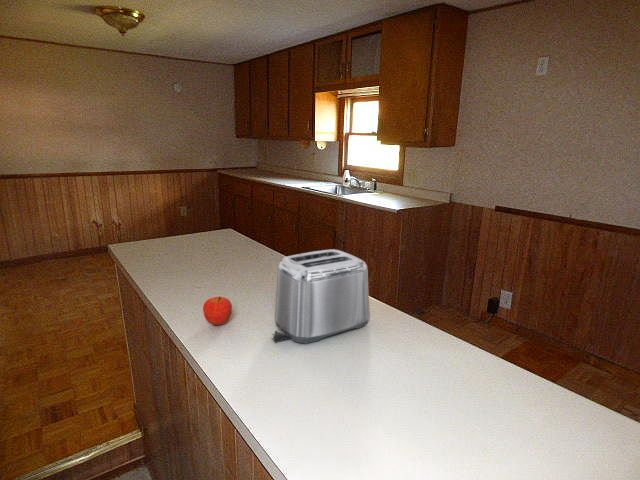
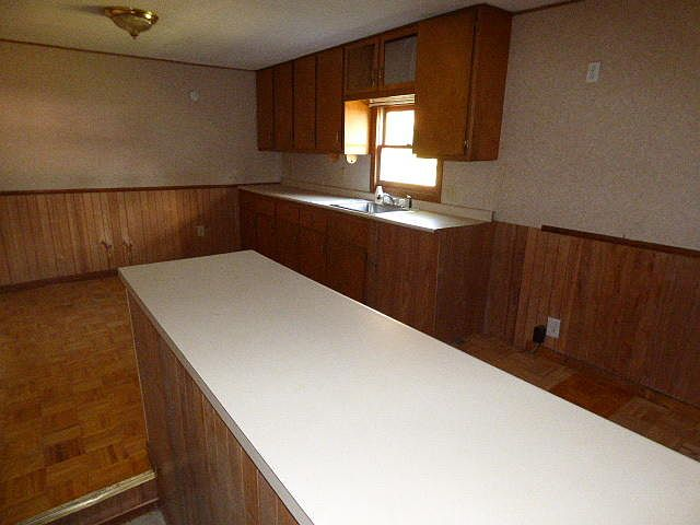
- fruit [202,295,233,326]
- toaster [271,248,371,345]
